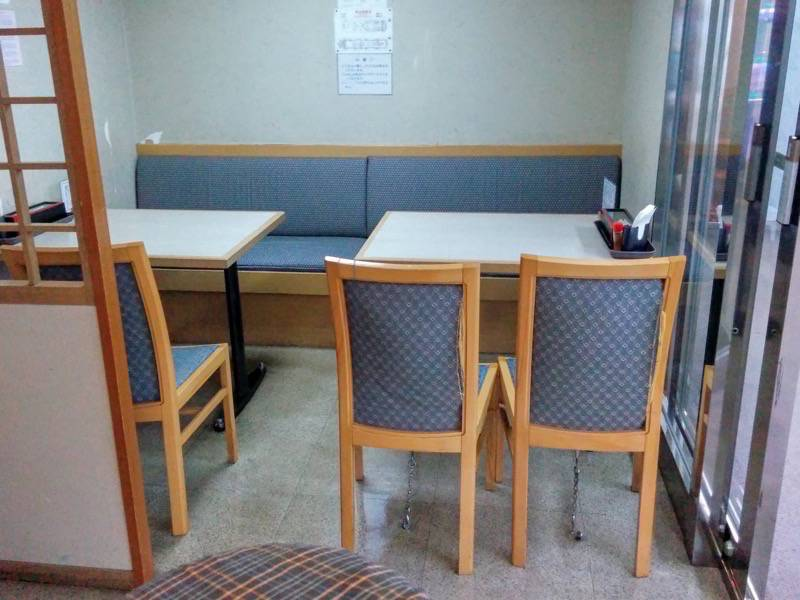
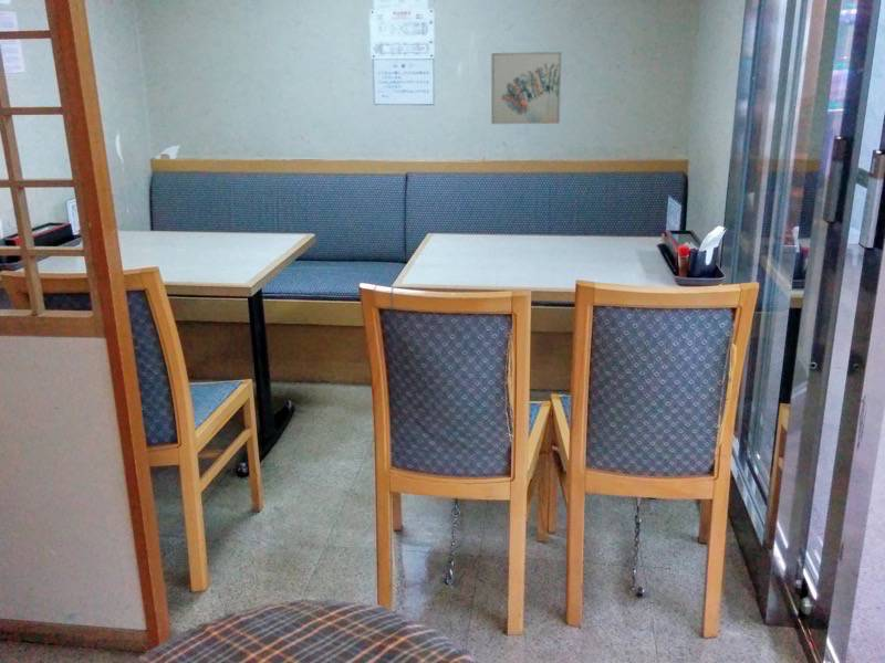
+ wall art [490,51,563,125]
